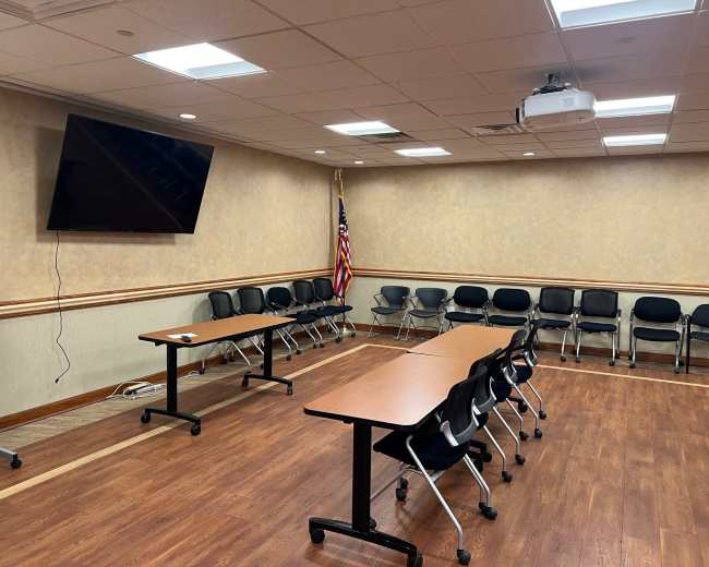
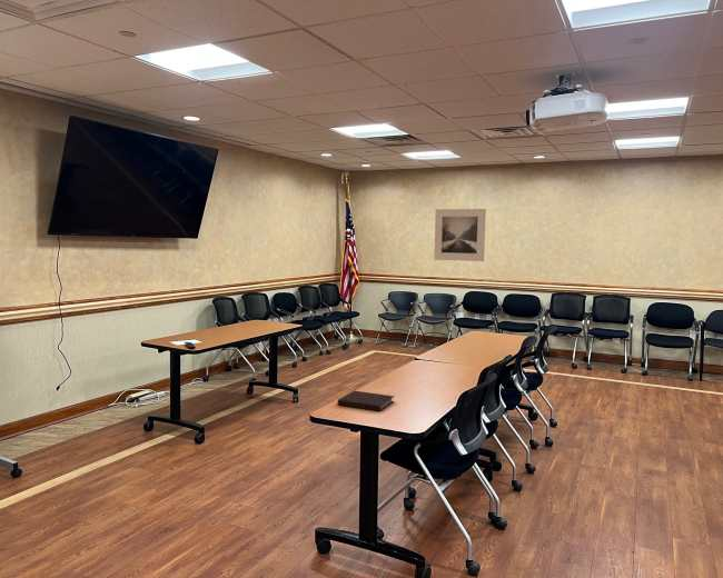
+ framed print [433,208,487,262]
+ notebook [337,389,396,412]
